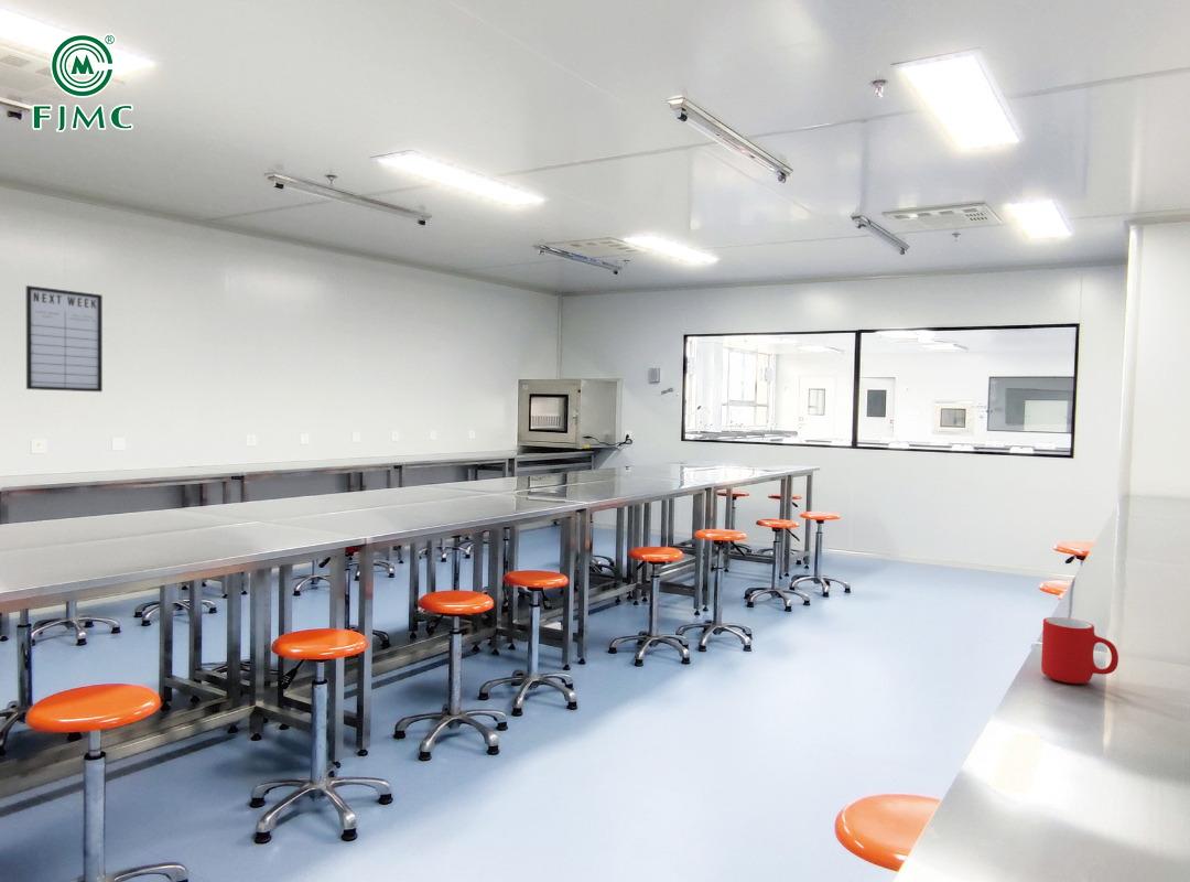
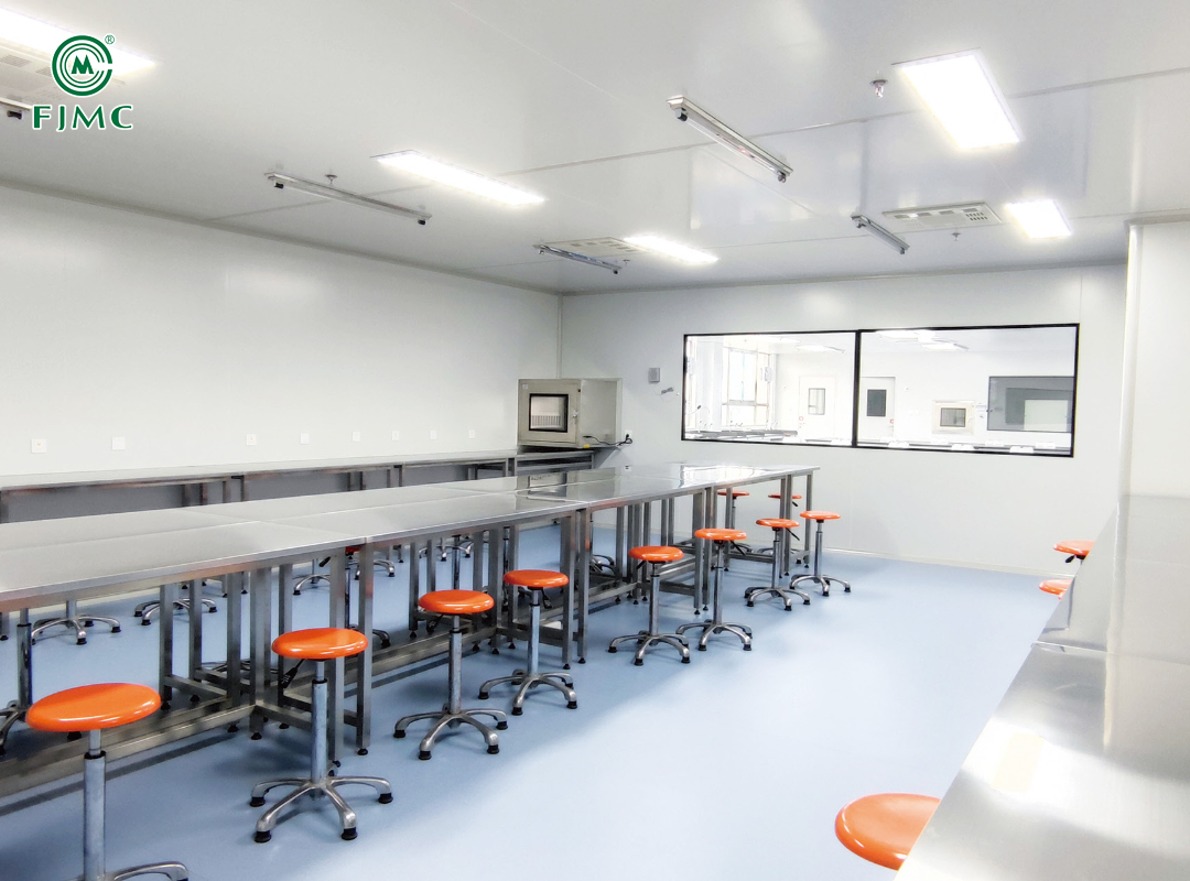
- cup [1040,616,1119,685]
- writing board [25,284,104,392]
